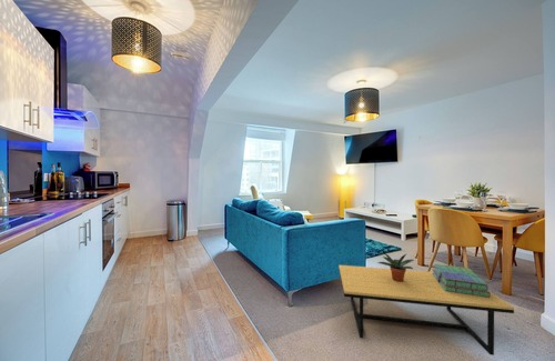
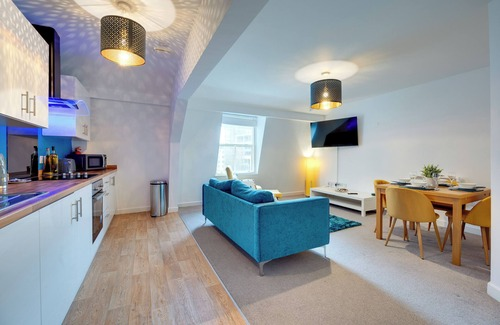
- potted plant [377,252,415,282]
- coffee table [337,264,515,357]
- stack of books [432,263,491,298]
